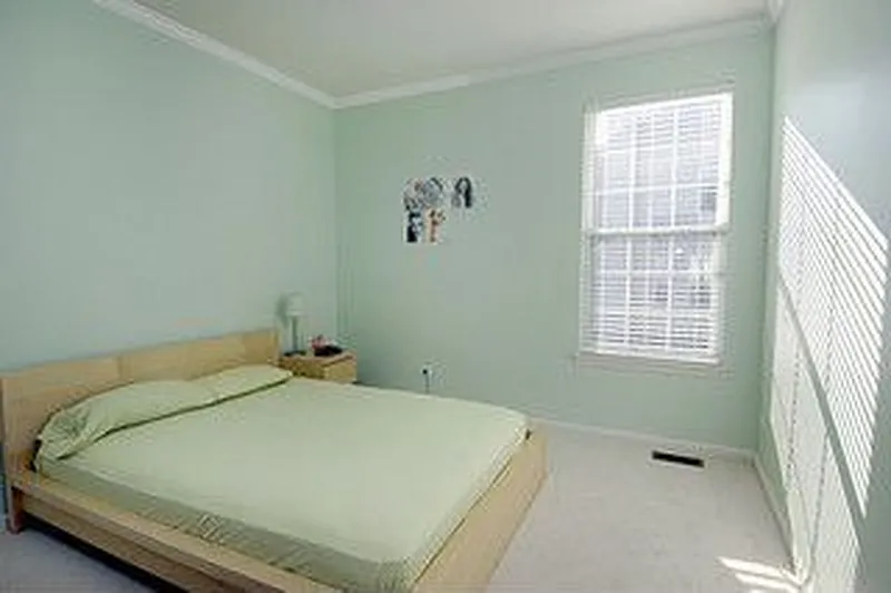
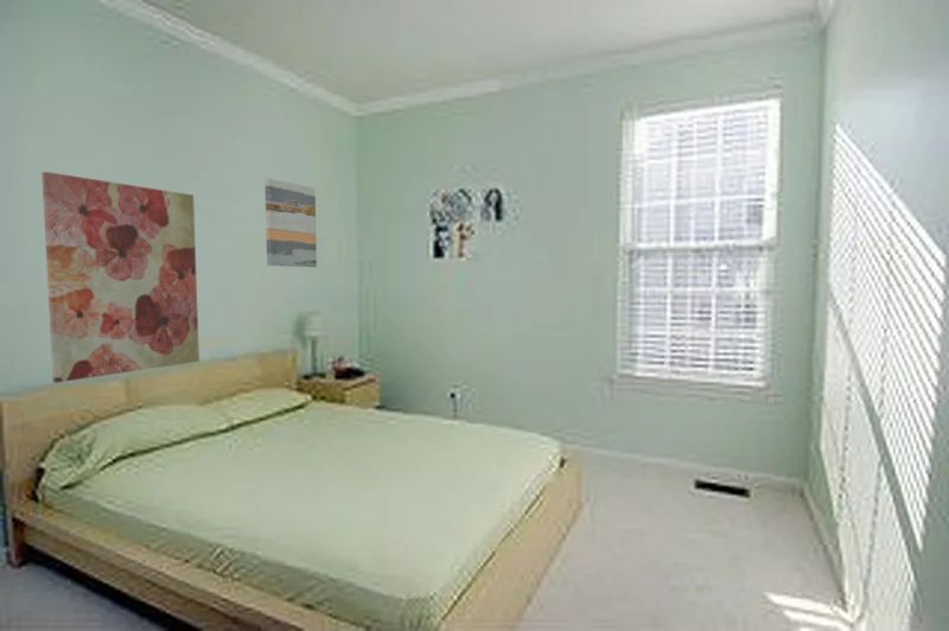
+ wall art [40,171,200,384]
+ wall art [263,178,318,268]
